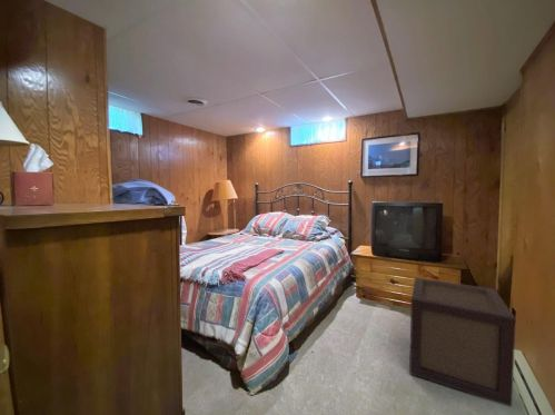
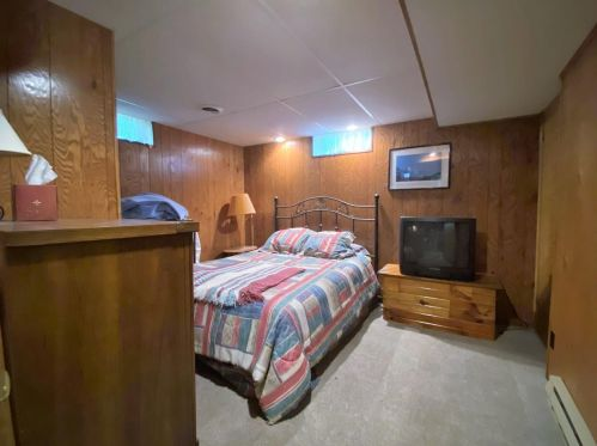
- storage box [408,276,517,407]
